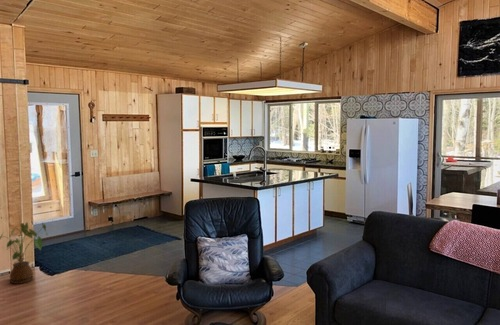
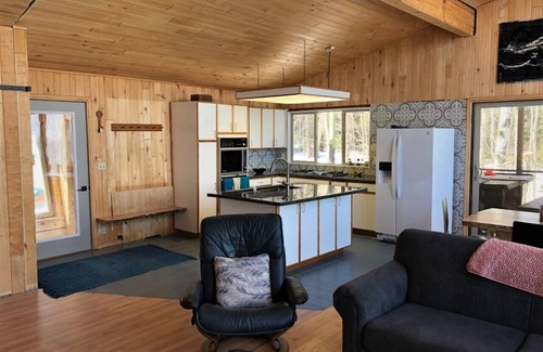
- house plant [0,222,49,285]
